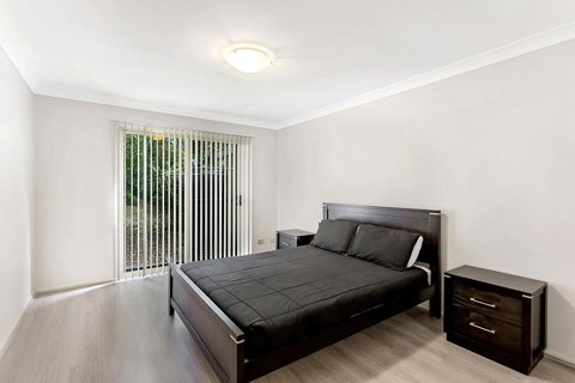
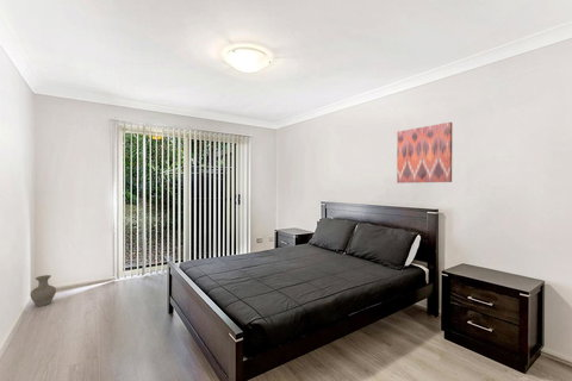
+ vase [29,274,57,307]
+ wall art [396,121,453,185]
